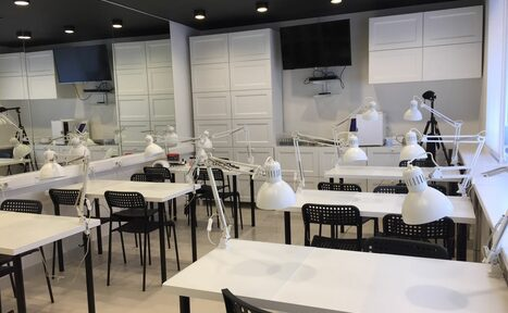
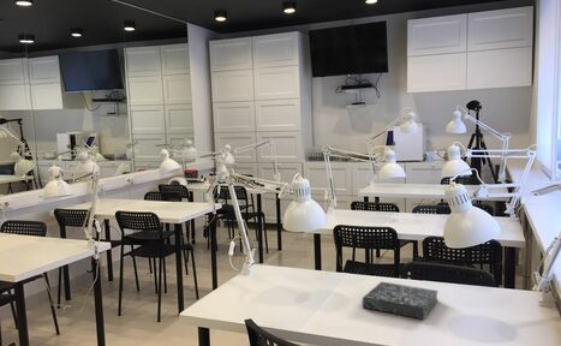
+ book [362,280,440,321]
